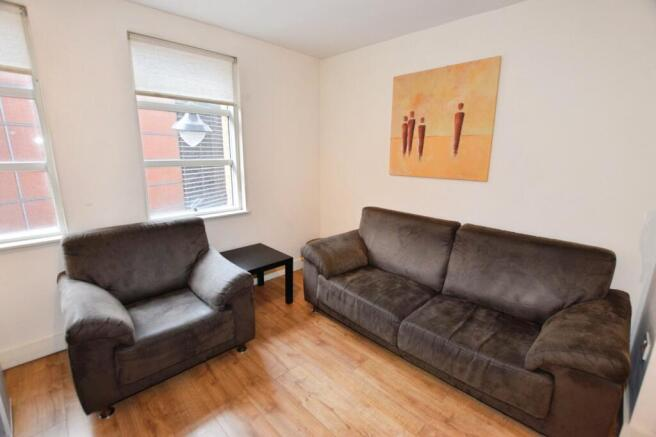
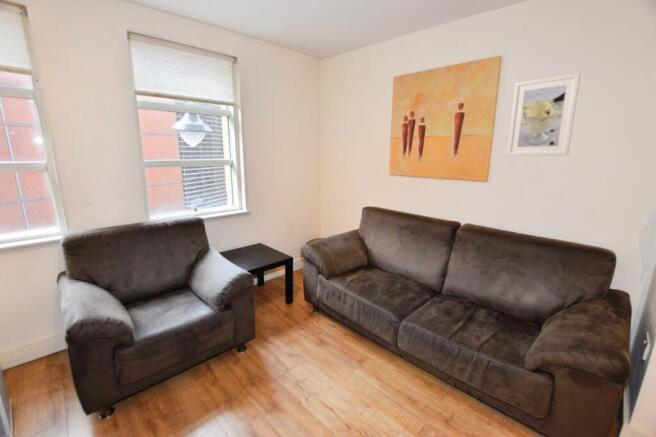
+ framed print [506,72,582,157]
